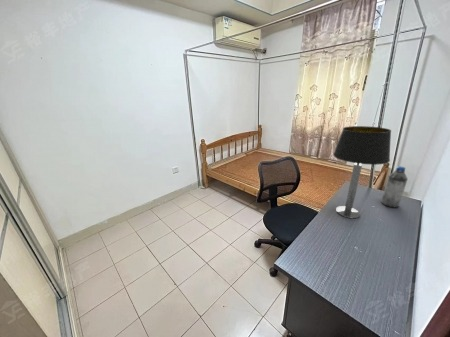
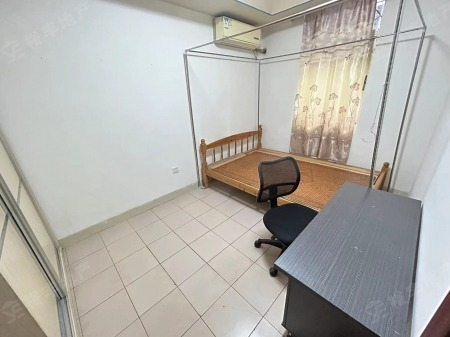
- water bottle [380,165,409,208]
- table lamp [332,125,392,219]
